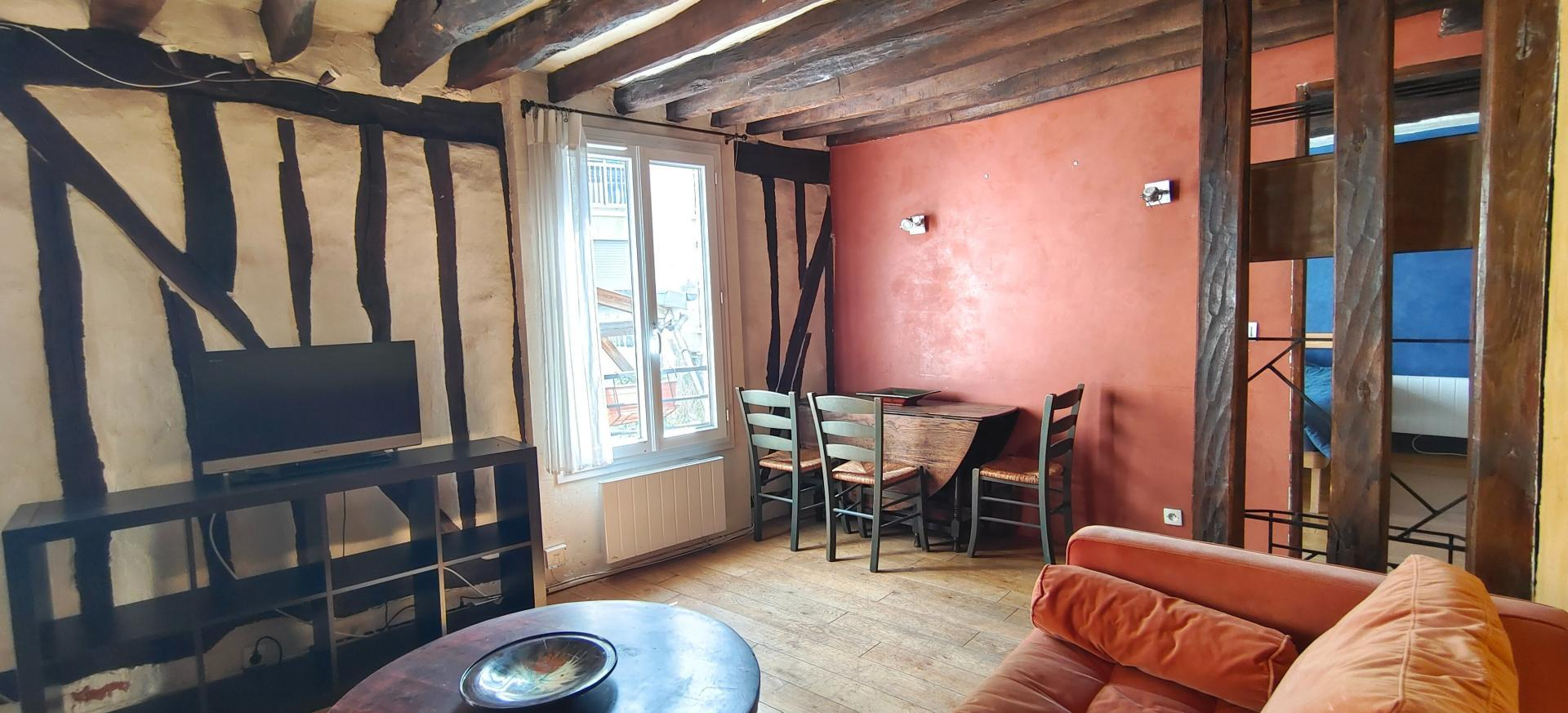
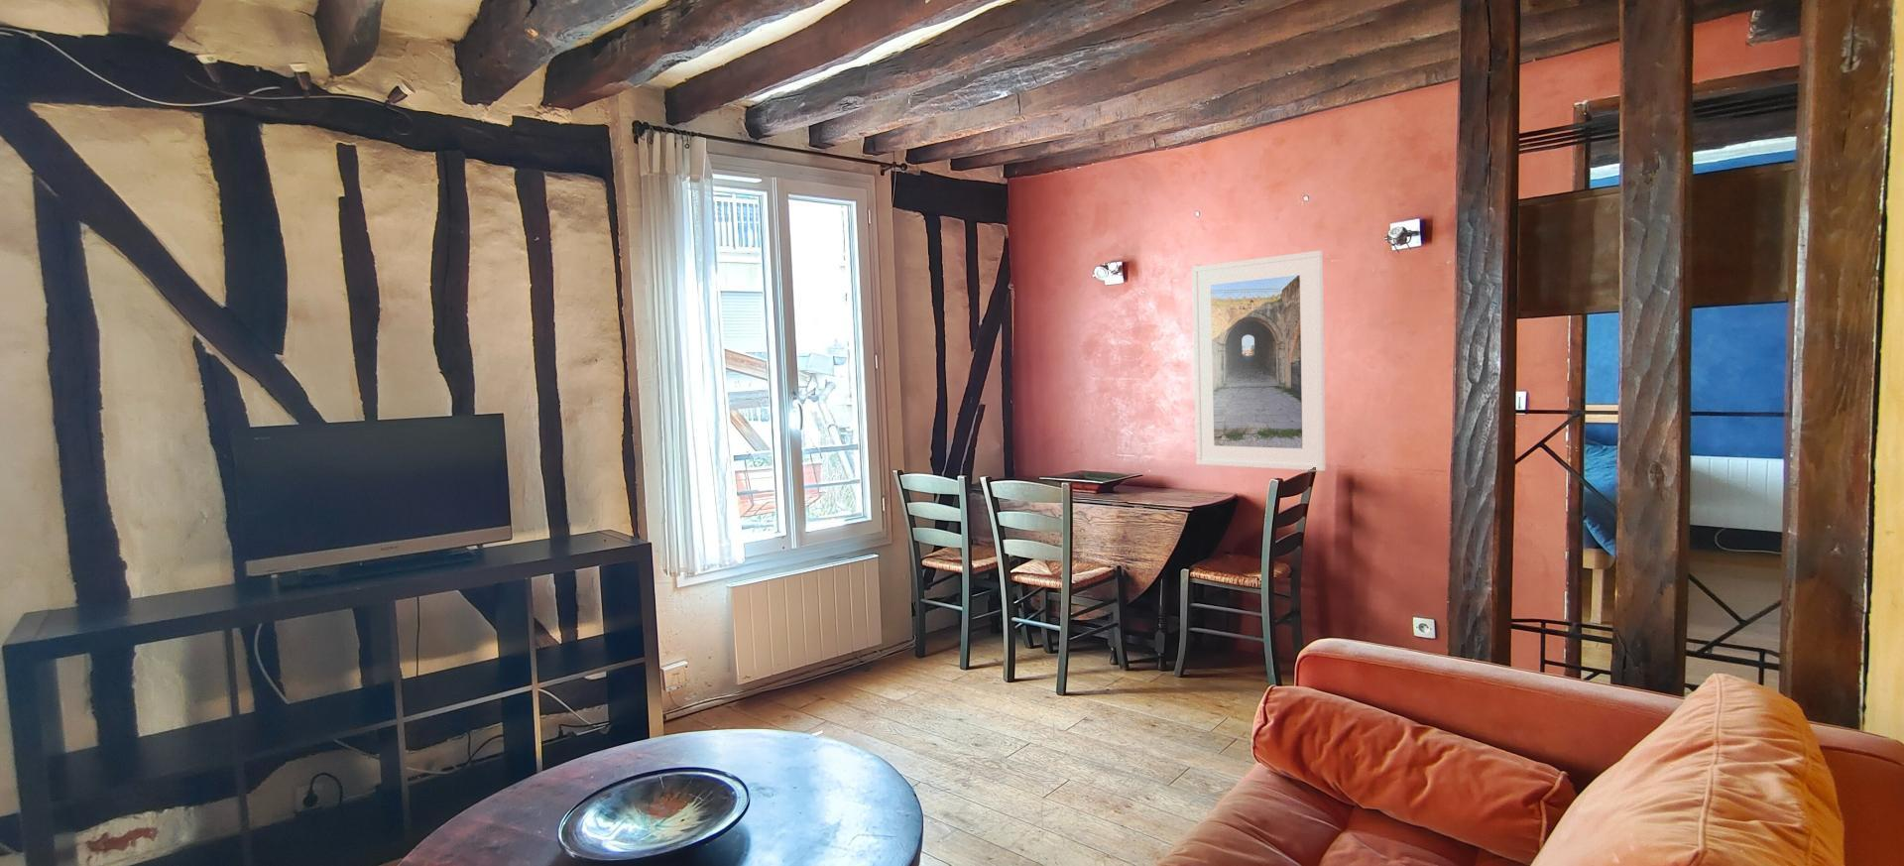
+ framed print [1191,250,1326,472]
